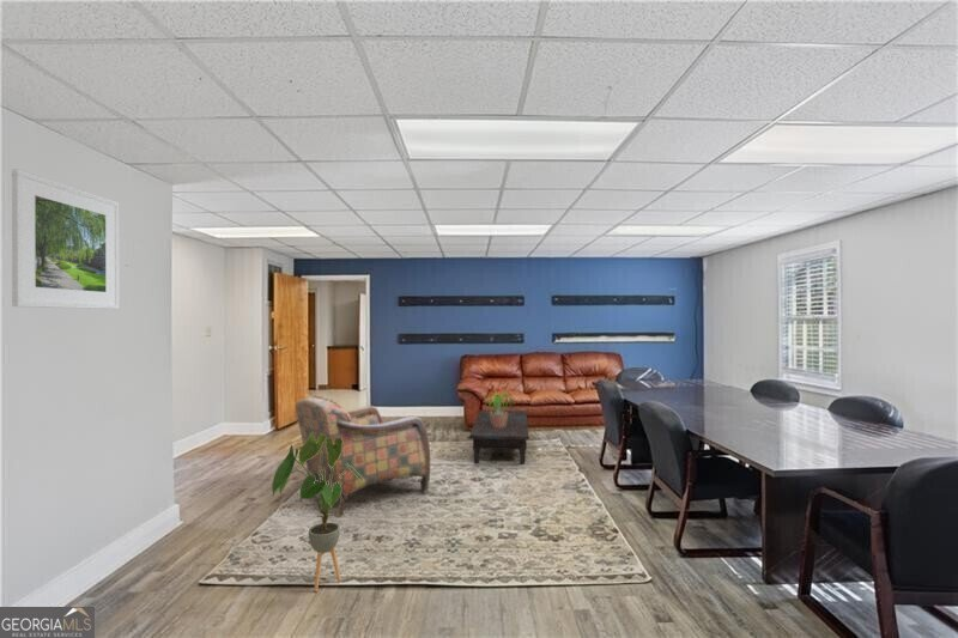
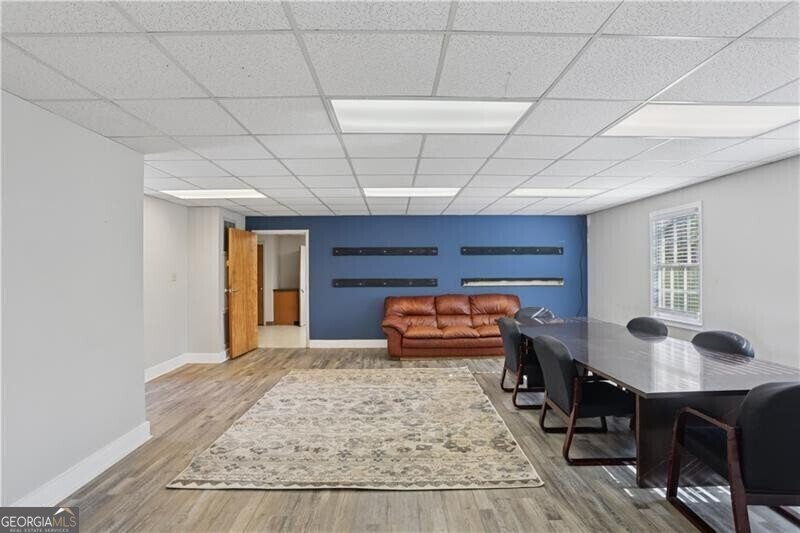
- potted plant [484,391,515,427]
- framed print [11,169,121,310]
- armchair [295,395,431,518]
- coffee table [468,409,530,466]
- house plant [271,432,364,593]
